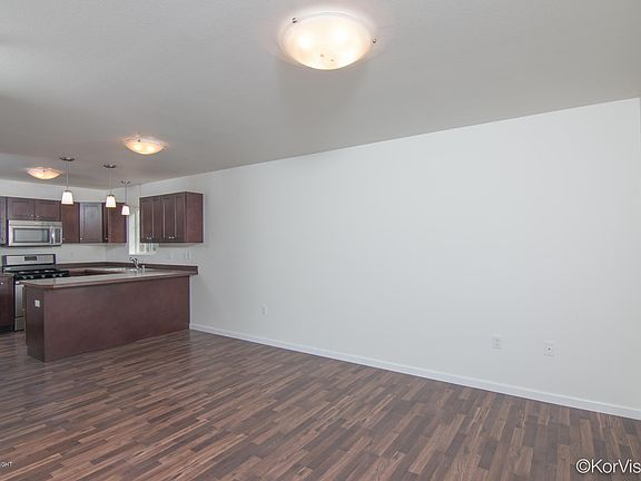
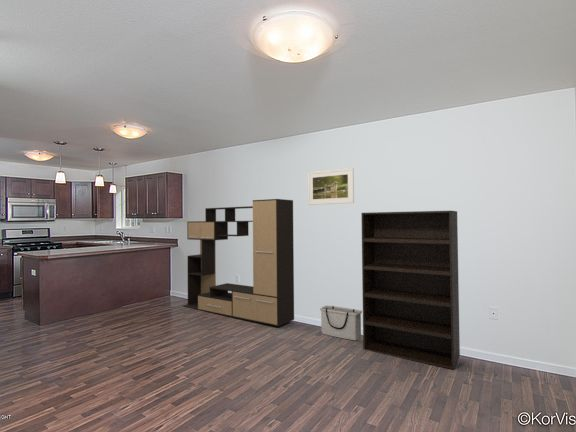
+ storage bin [319,305,363,341]
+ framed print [307,167,355,206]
+ media console [182,198,295,327]
+ bookshelf [360,210,461,370]
